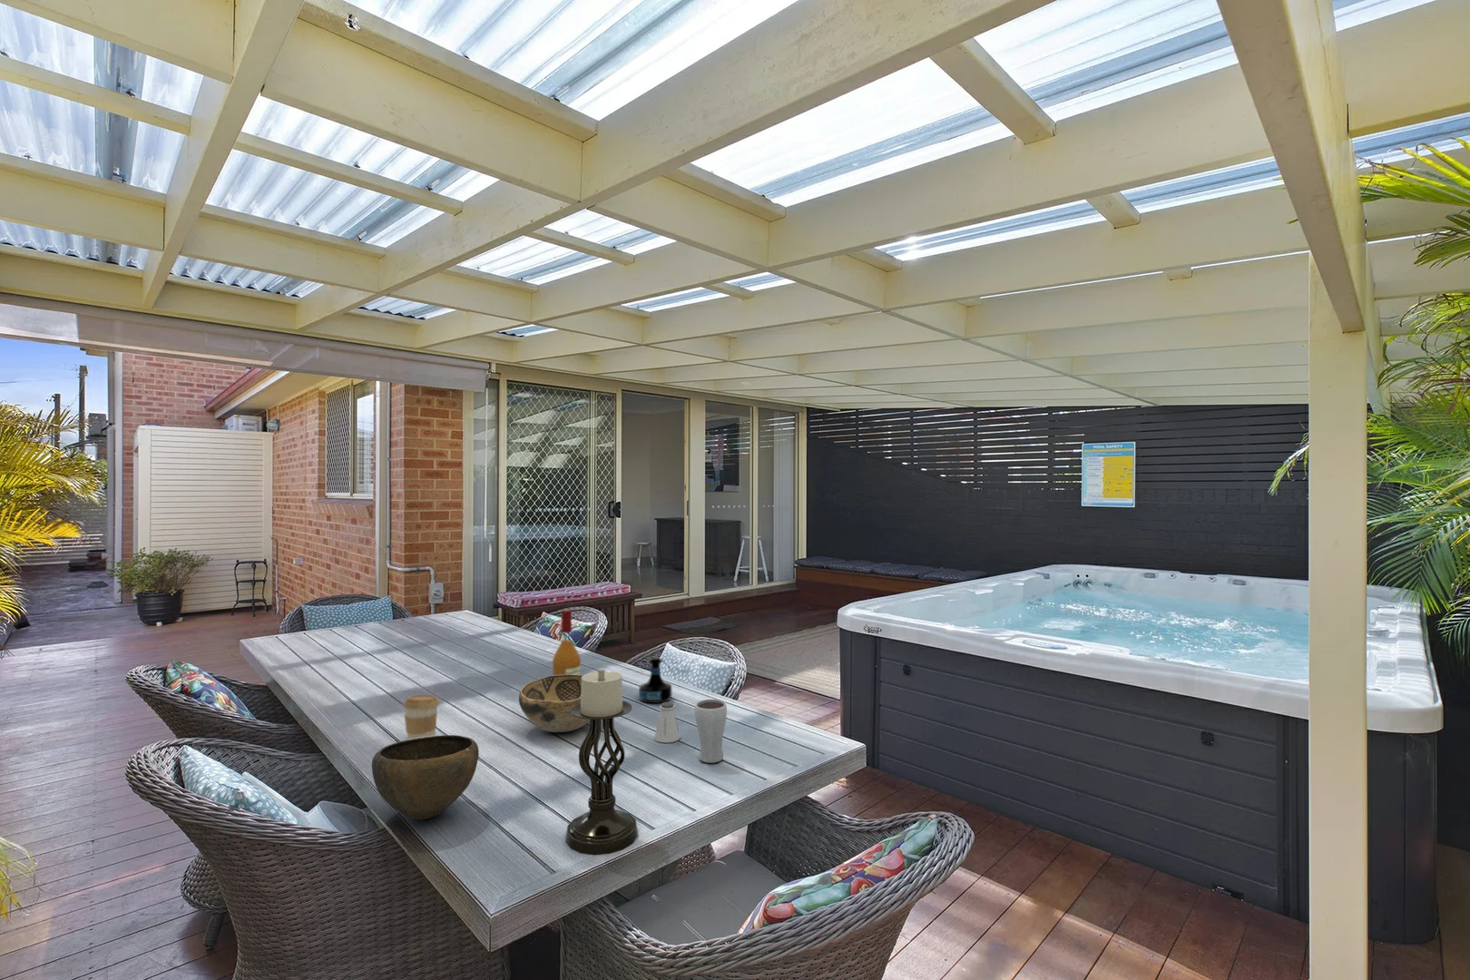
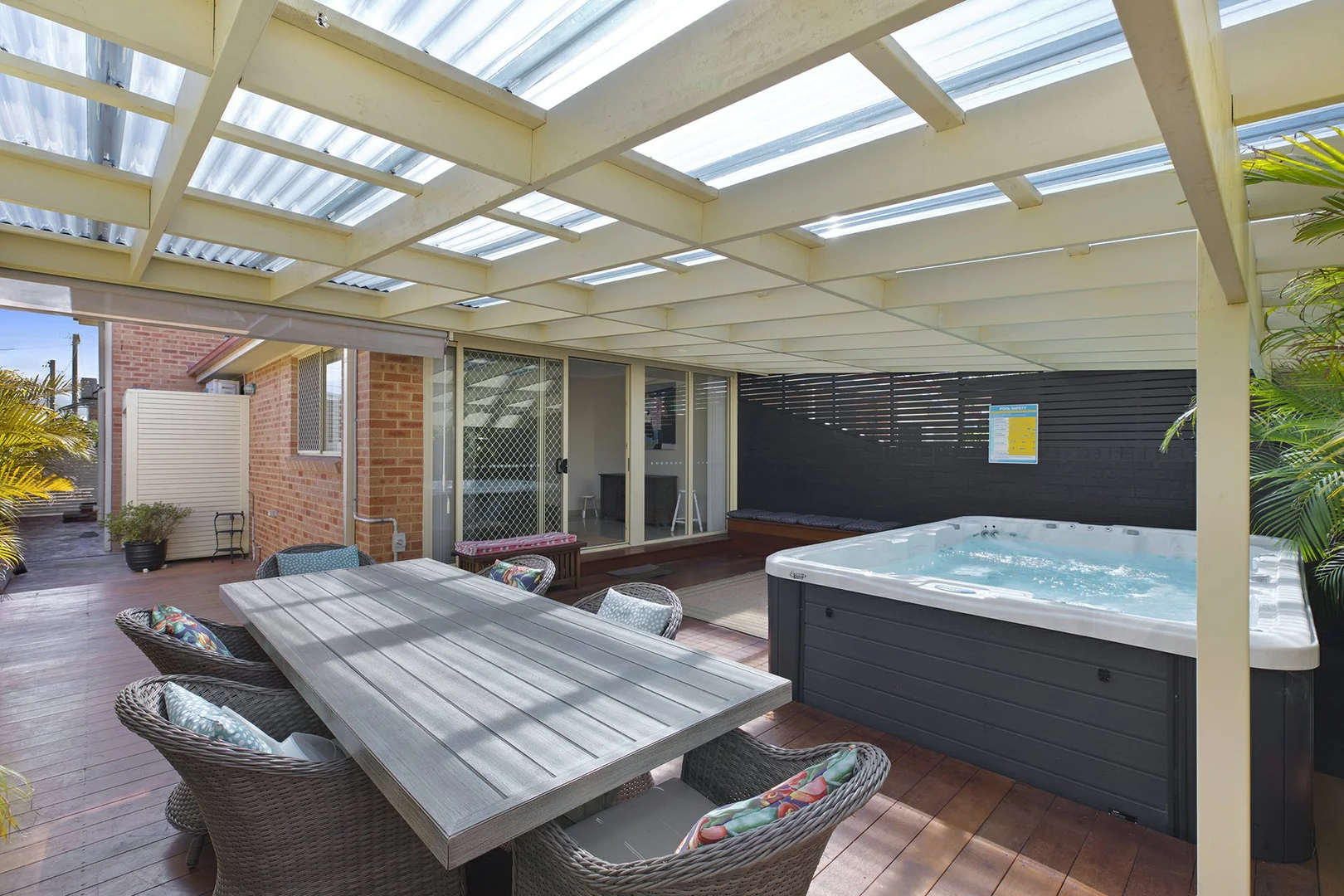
- bowl [371,734,480,820]
- drinking glass [695,699,727,765]
- wine bottle [551,609,582,676]
- coffee cup [402,695,440,740]
- tequila bottle [638,656,673,704]
- decorative bowl [518,674,590,733]
- saltshaker [654,701,680,743]
- candle holder [564,668,639,855]
